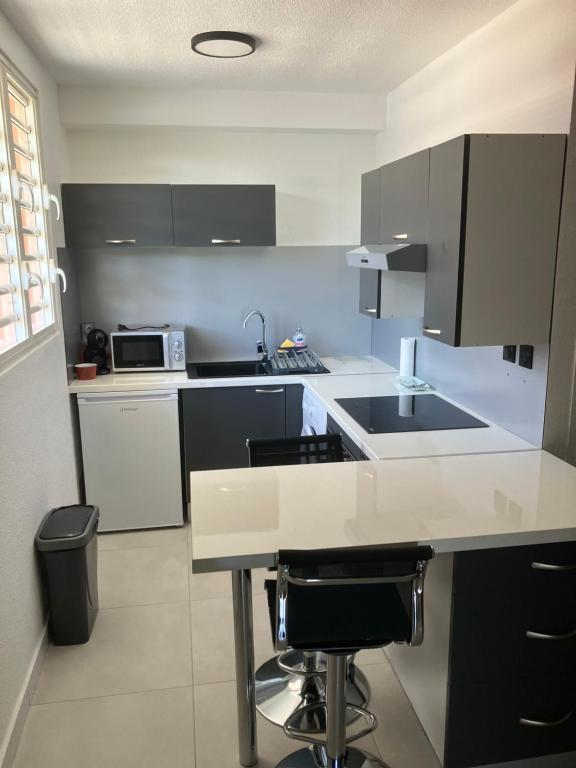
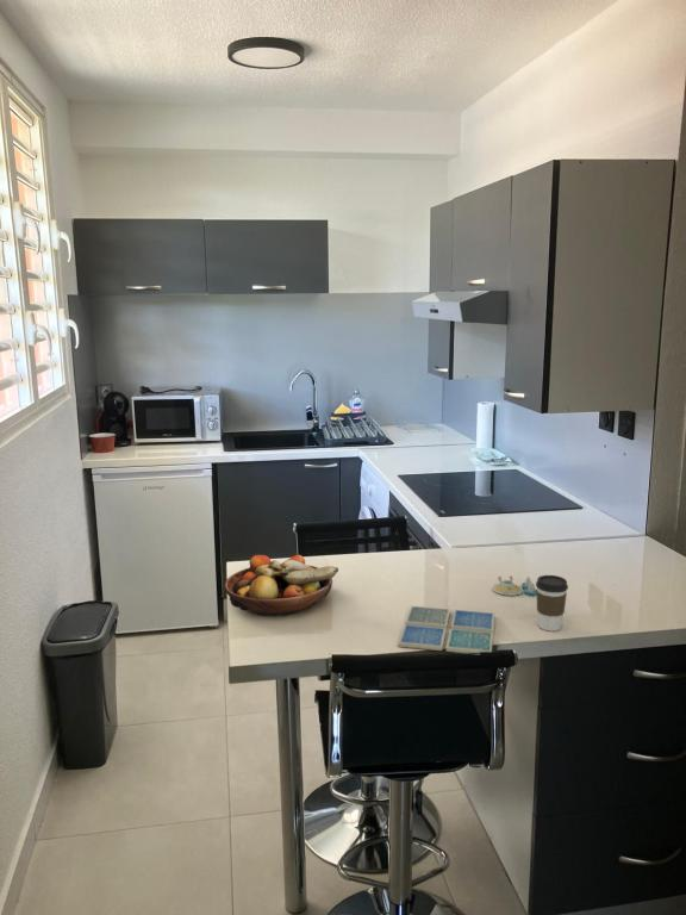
+ fruit bowl [223,554,339,616]
+ drink coaster [397,605,495,654]
+ coffee cup [535,574,569,631]
+ salt and pepper shaker set [491,575,537,597]
